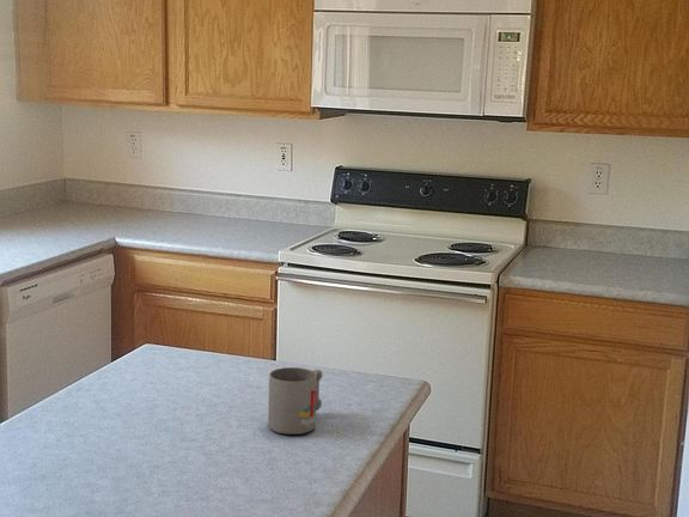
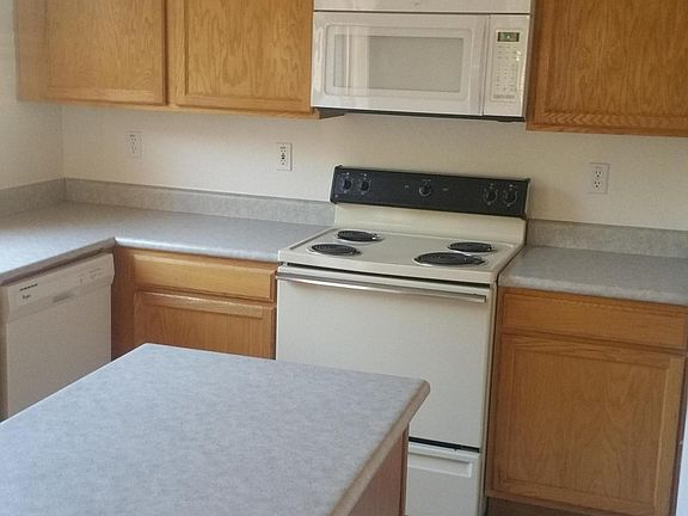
- mug [267,366,323,436]
